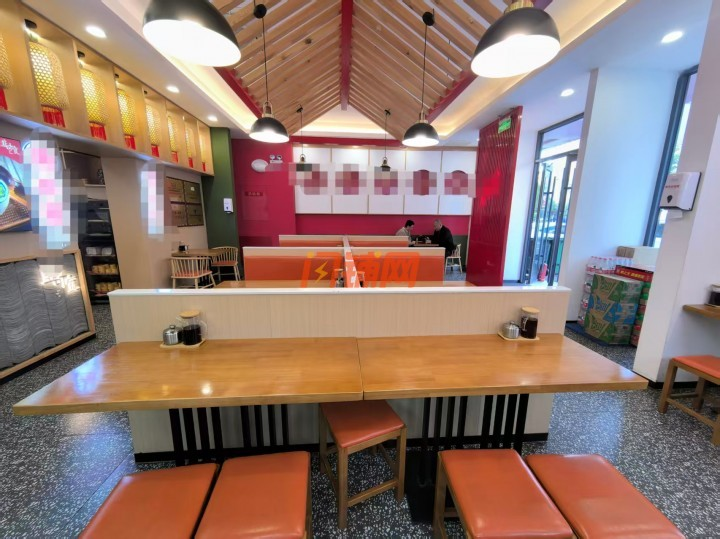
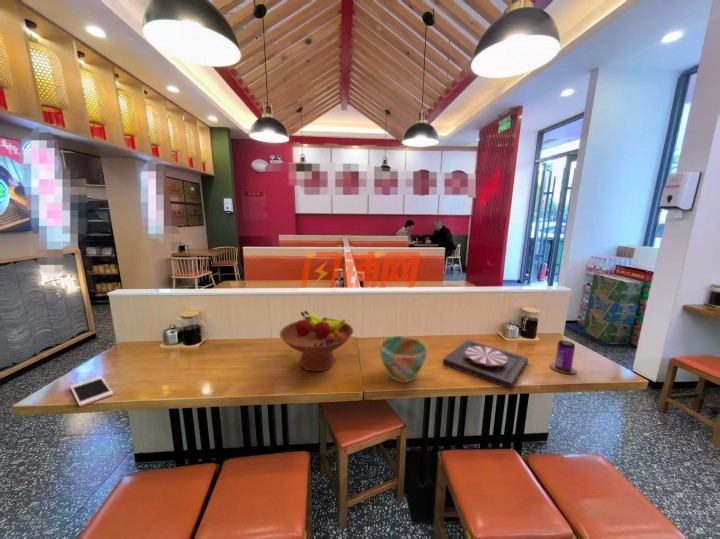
+ cup [379,335,428,384]
+ fruit bowl [279,309,354,372]
+ plate [442,339,529,390]
+ cell phone [69,375,114,408]
+ beverage can [549,339,578,375]
